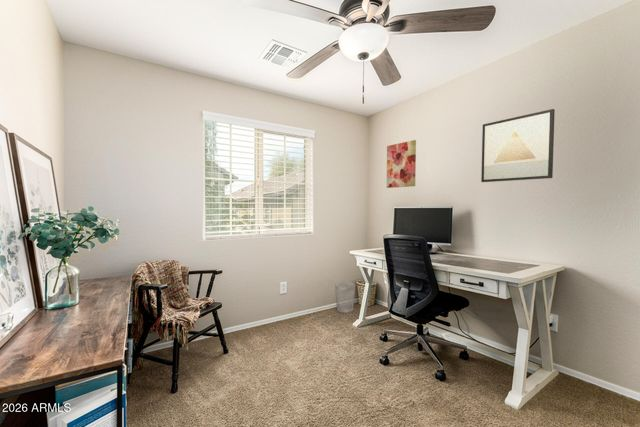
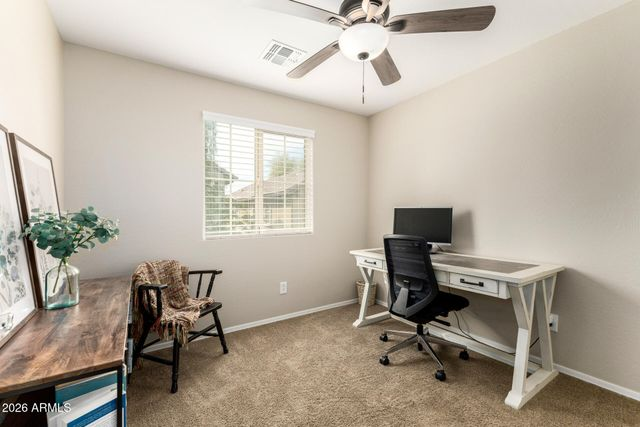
- wastebasket [334,281,356,314]
- wall art [386,139,417,189]
- wall art [480,108,556,183]
